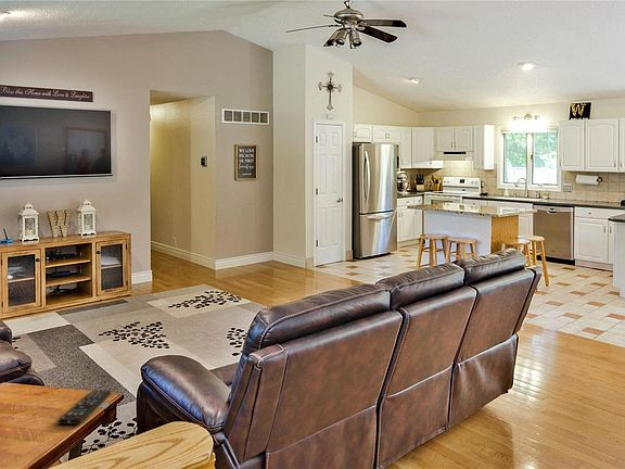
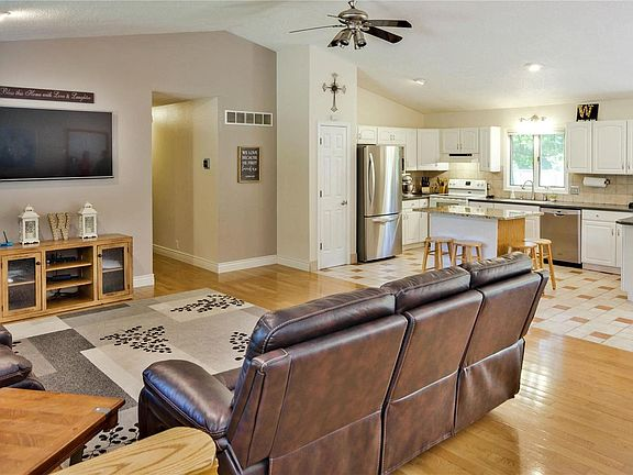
- remote control [58,390,112,426]
